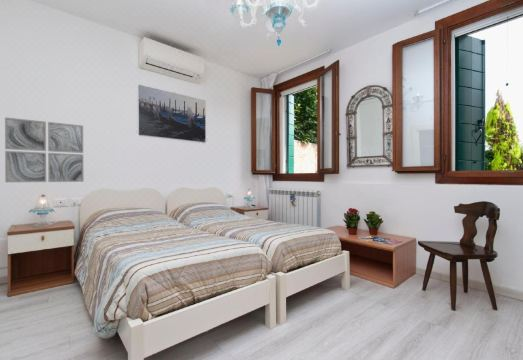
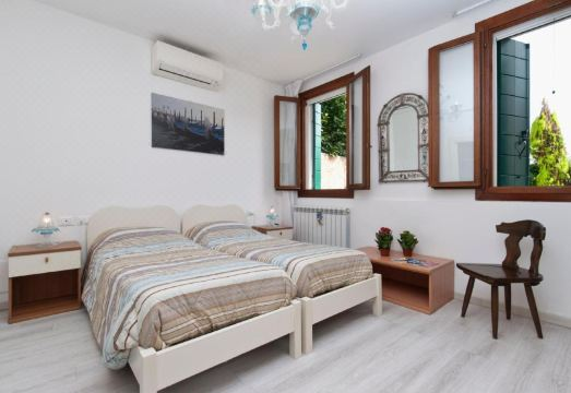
- wall art [4,116,85,183]
